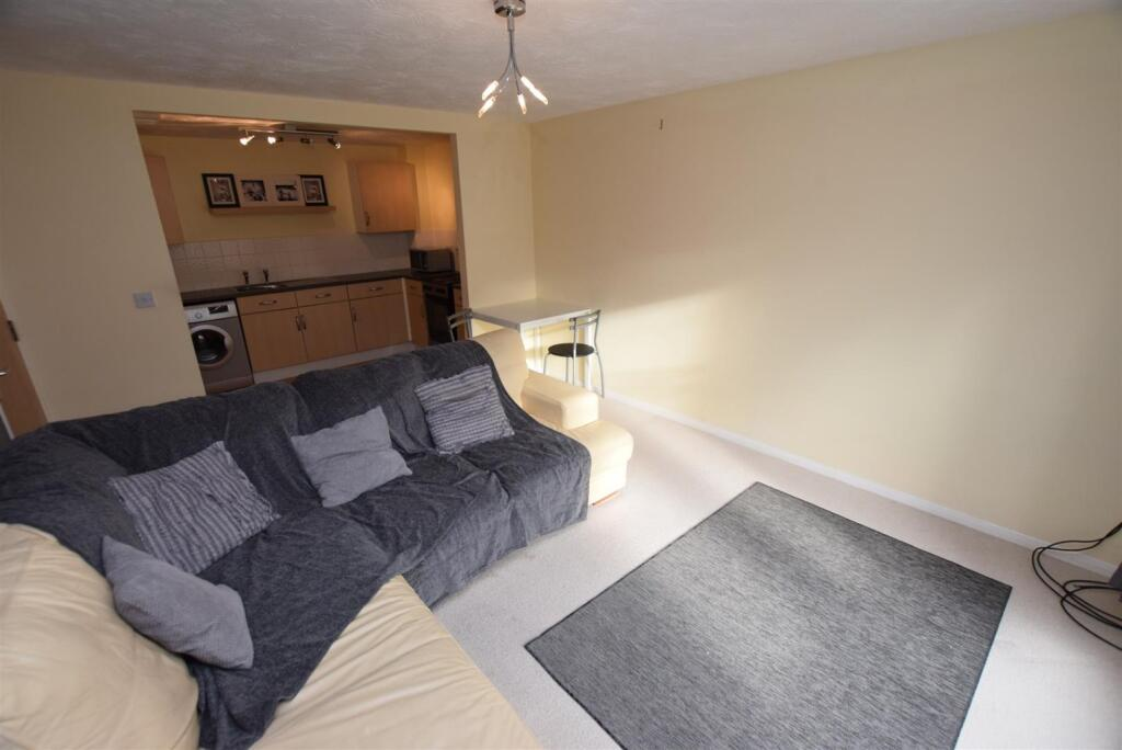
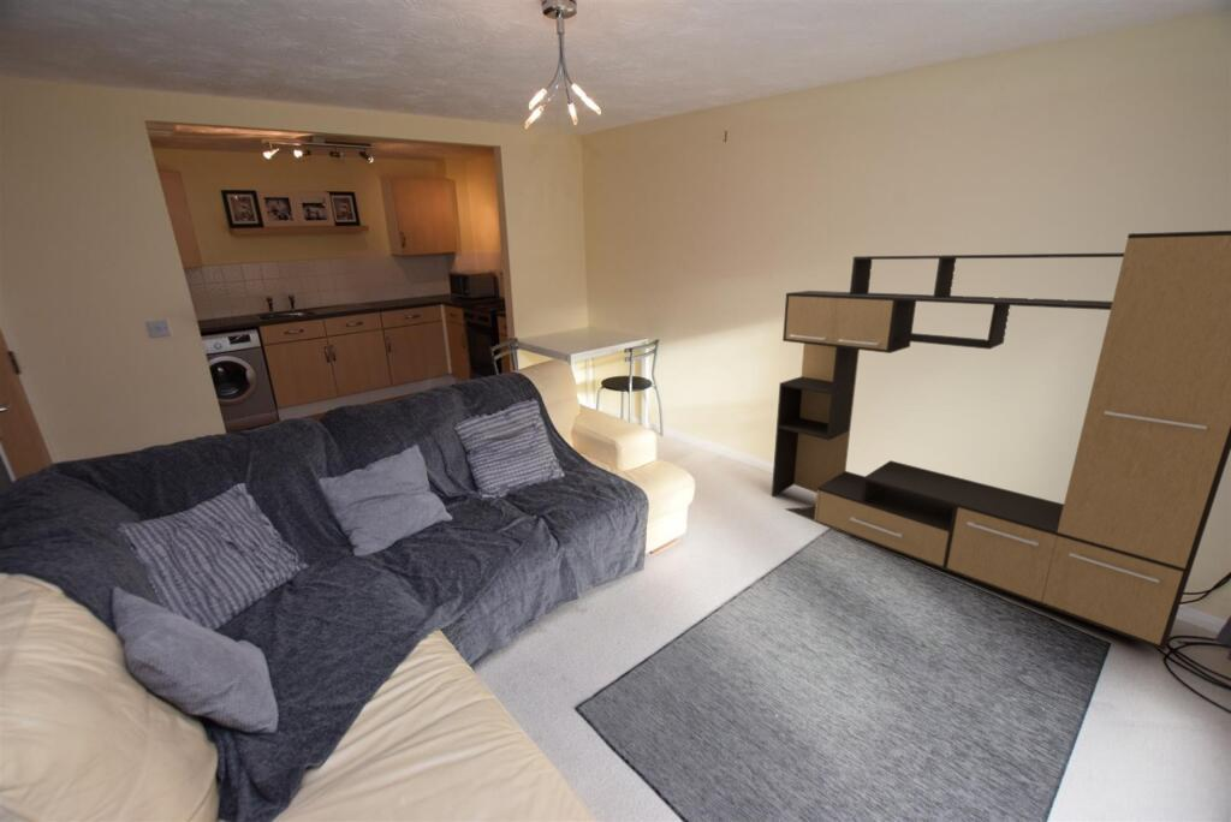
+ media console [771,230,1231,651]
